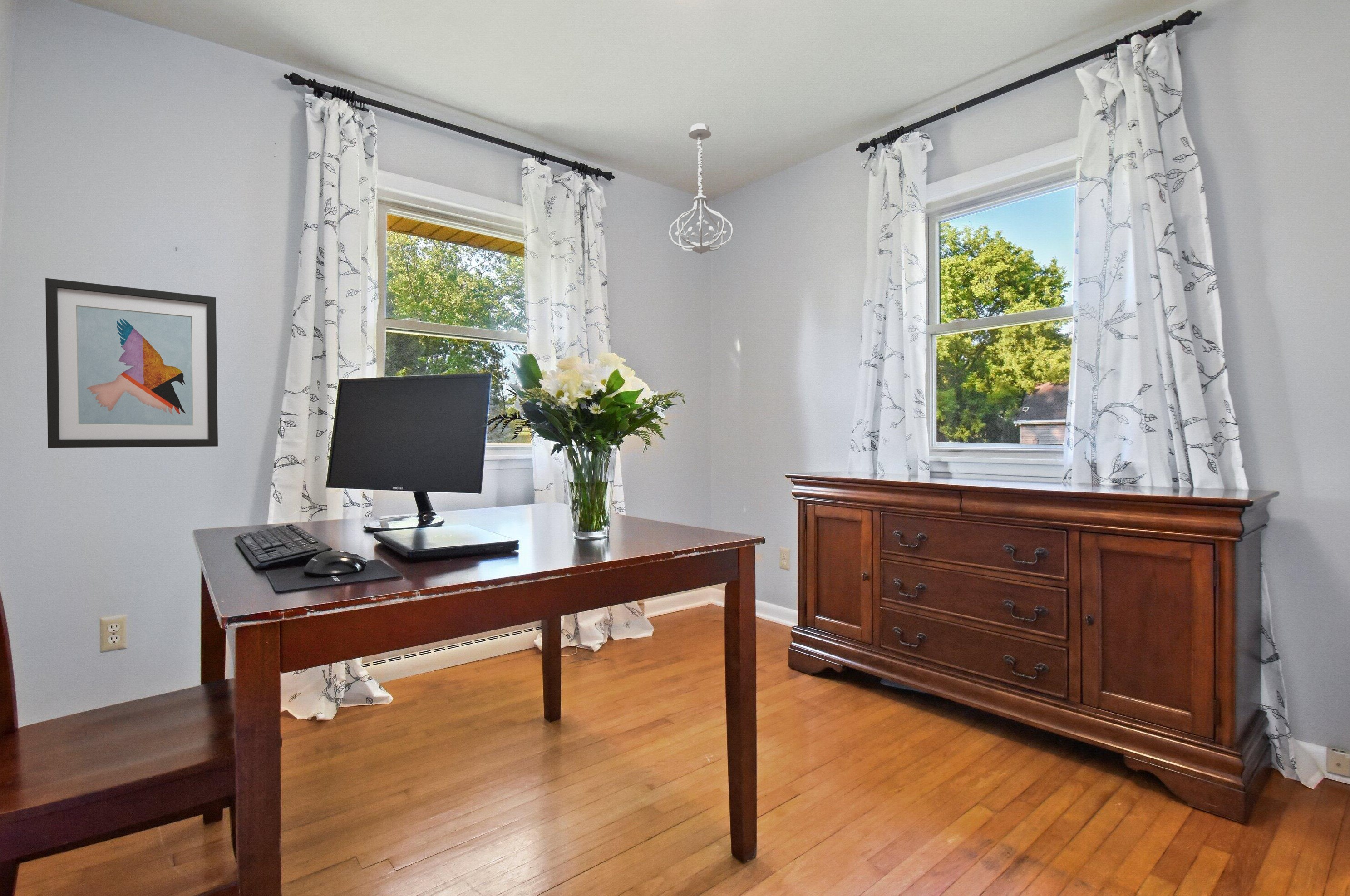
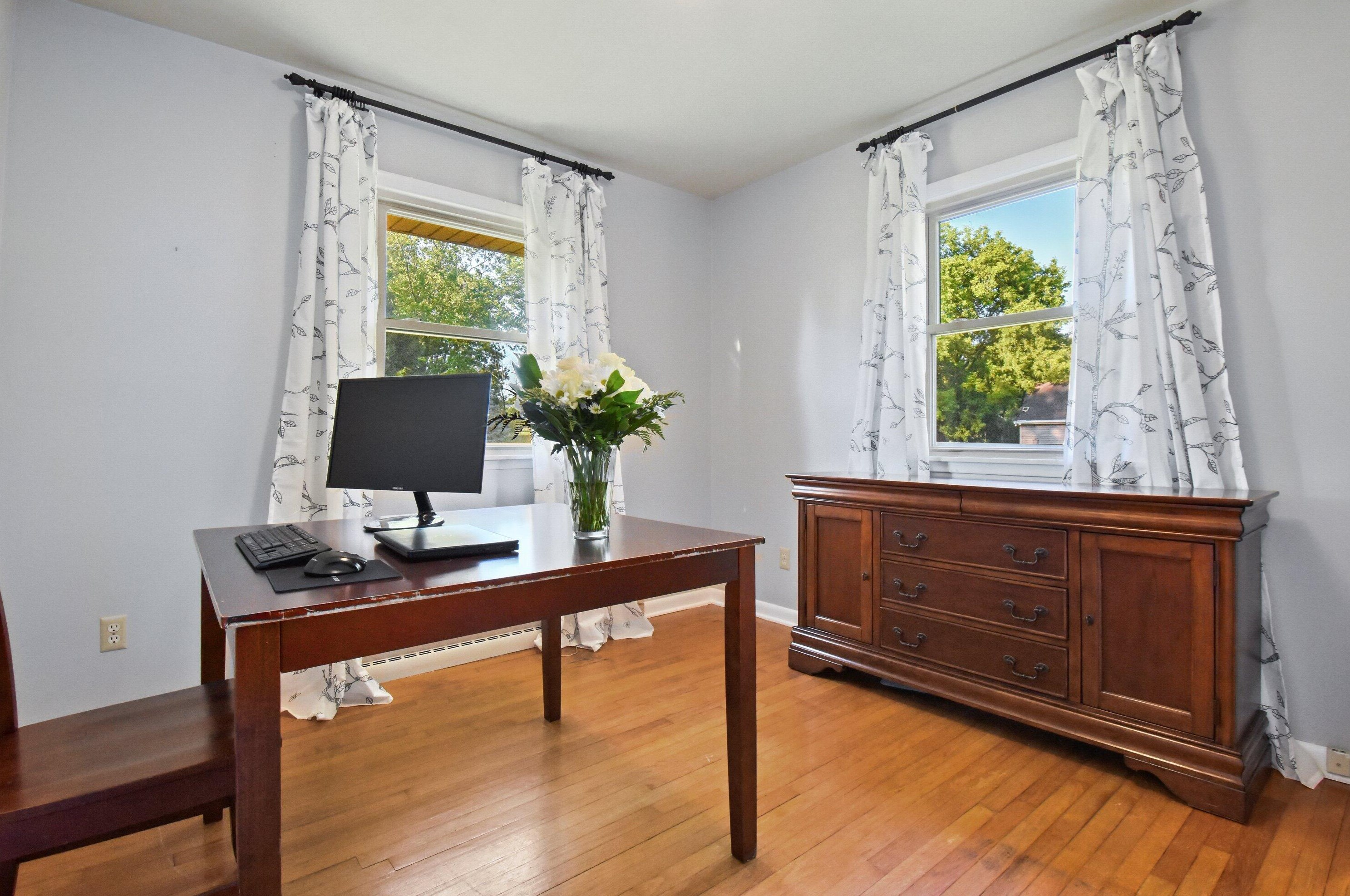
- wall art [45,277,218,448]
- ceiling light fixture [668,123,734,255]
